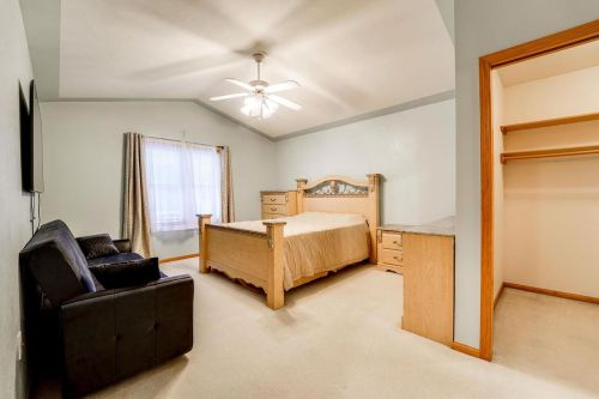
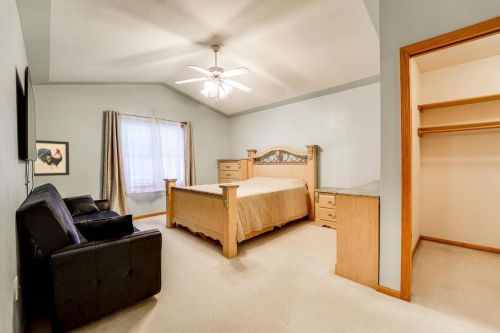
+ wall art [33,139,70,177]
